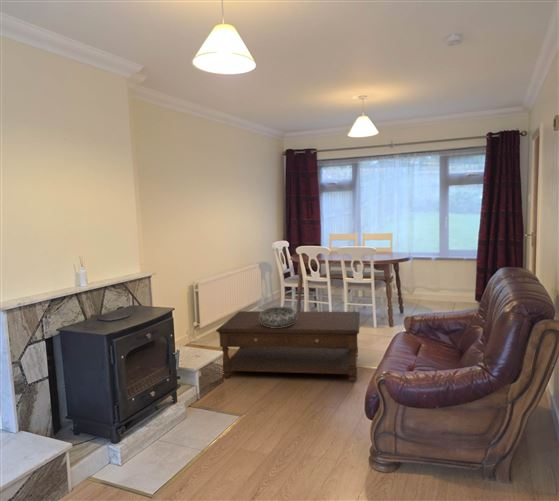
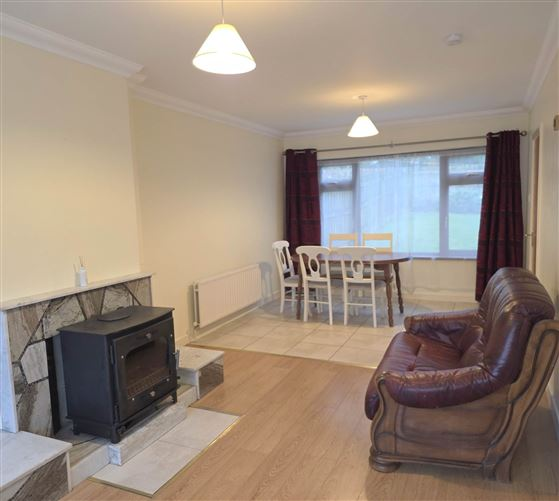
- decorative bowl [259,306,297,328]
- coffee table [215,310,361,383]
